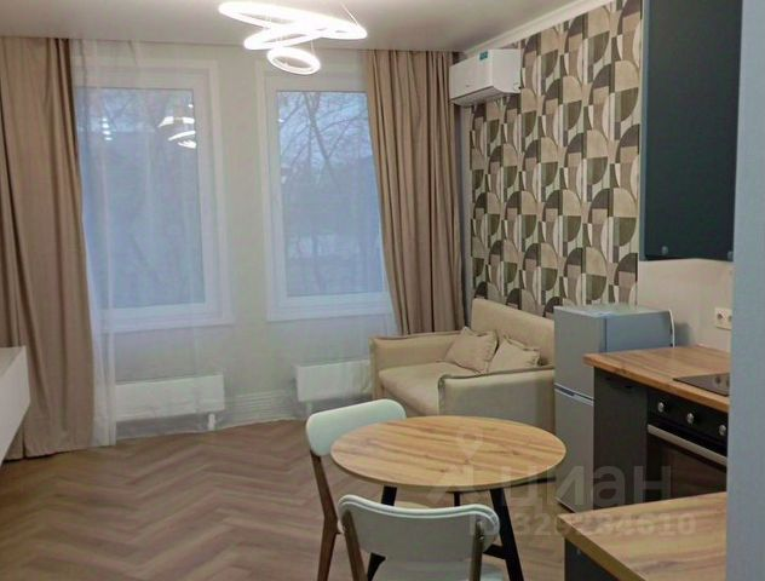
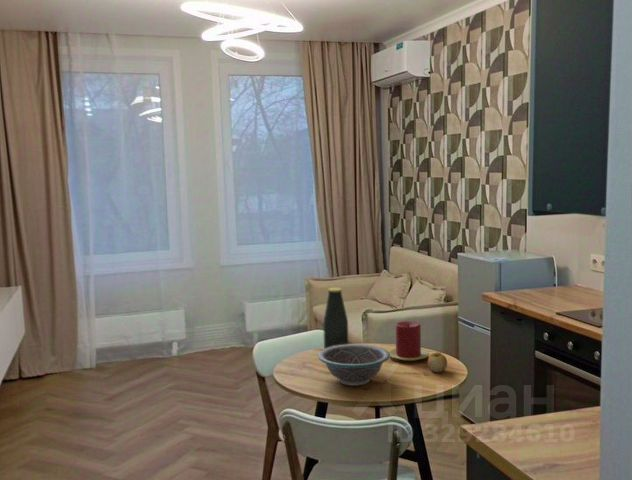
+ candle [388,320,430,362]
+ bowl [317,343,391,387]
+ apple [427,352,448,373]
+ bottle [322,287,349,350]
